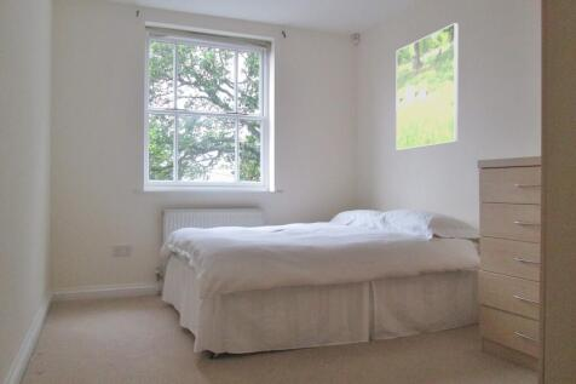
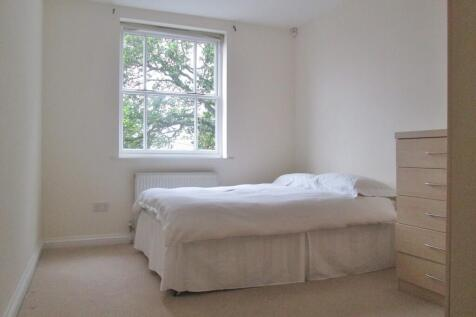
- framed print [394,22,460,151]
